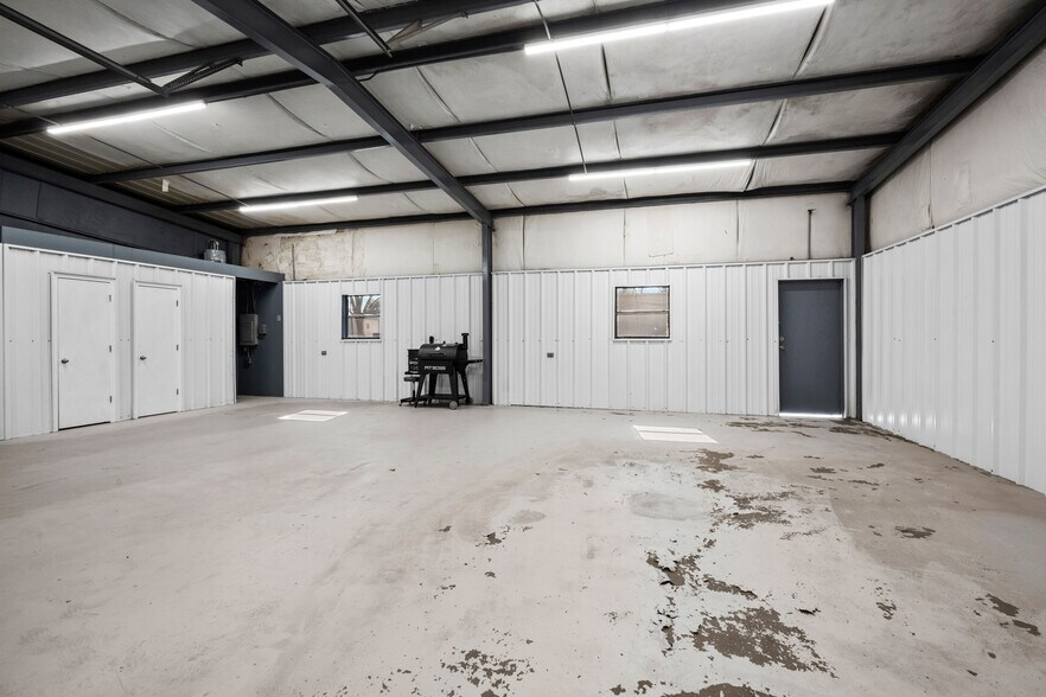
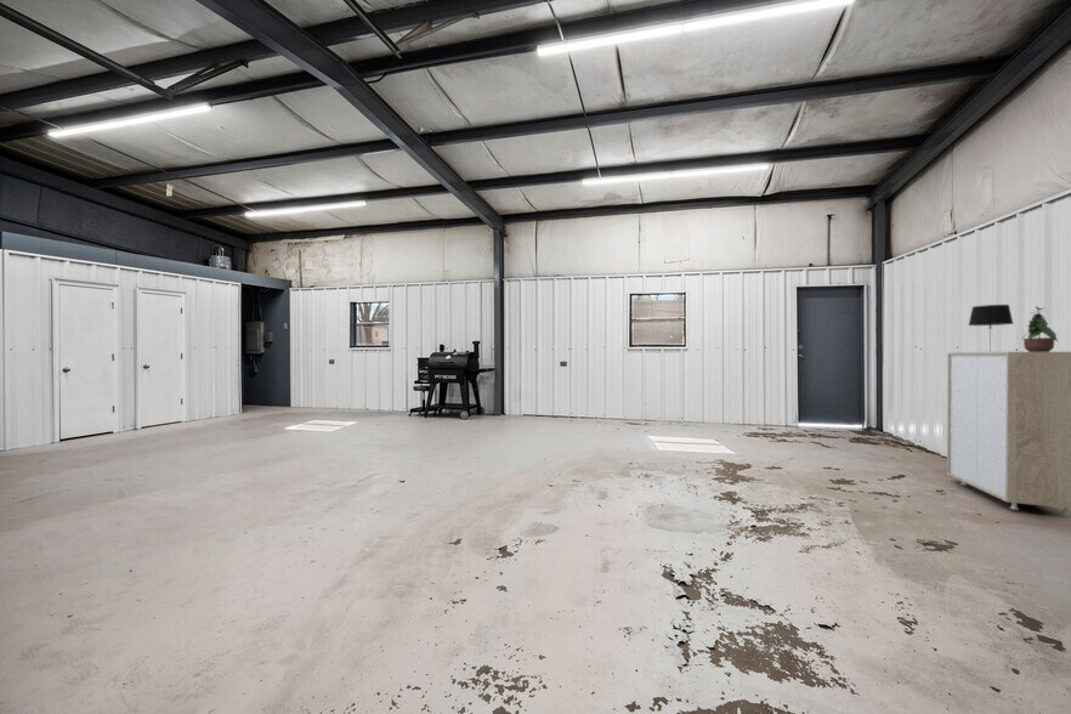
+ storage cabinet [946,351,1071,516]
+ potted plant [1022,306,1059,352]
+ table lamp [968,304,1015,352]
